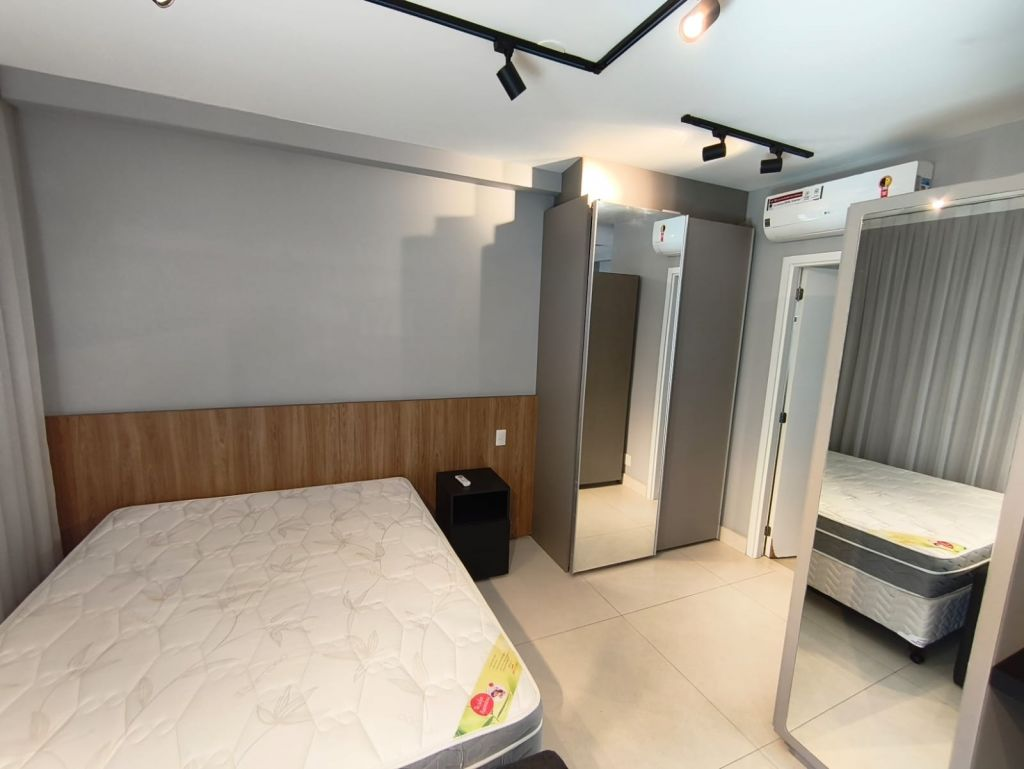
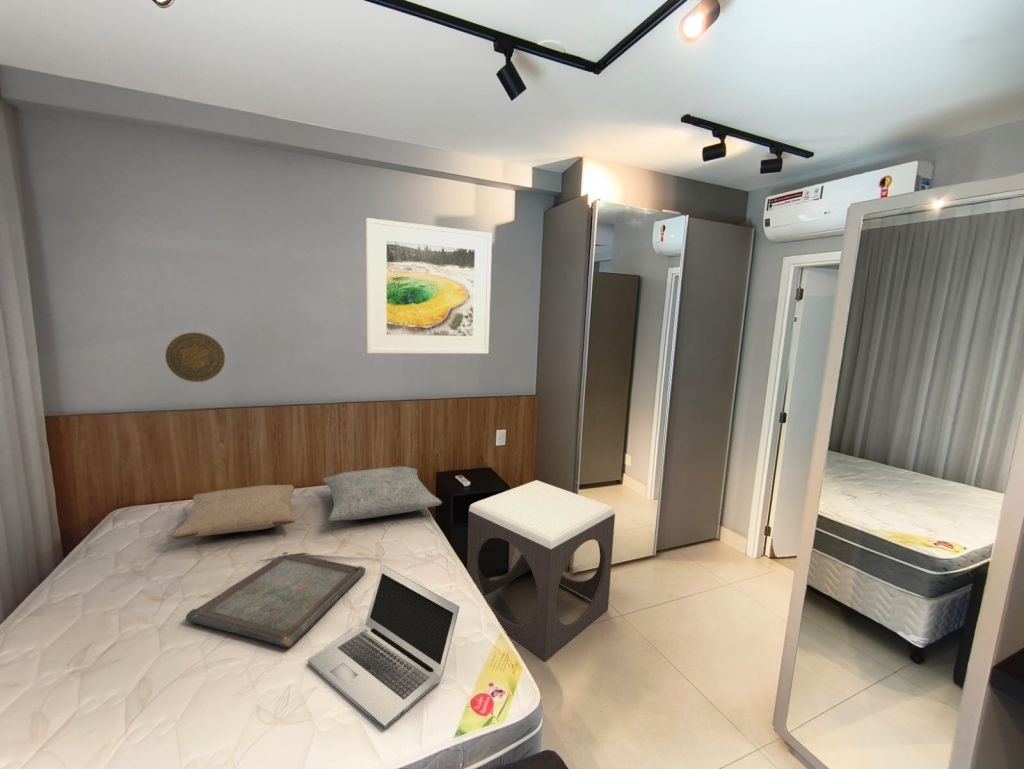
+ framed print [365,217,493,355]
+ serving tray [184,551,367,648]
+ pillow [321,466,443,522]
+ footstool [466,479,616,662]
+ pillow [171,484,296,540]
+ decorative plate [164,331,226,383]
+ laptop [307,564,461,731]
